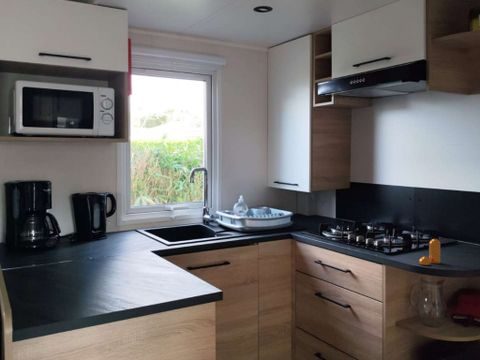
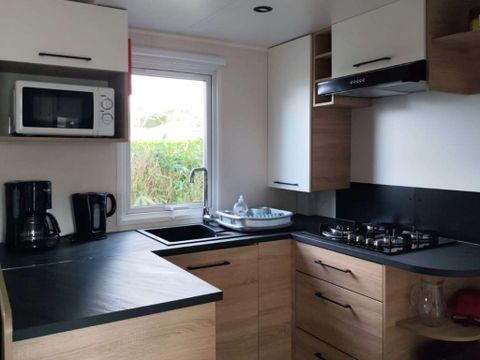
- pepper shaker [418,238,441,266]
